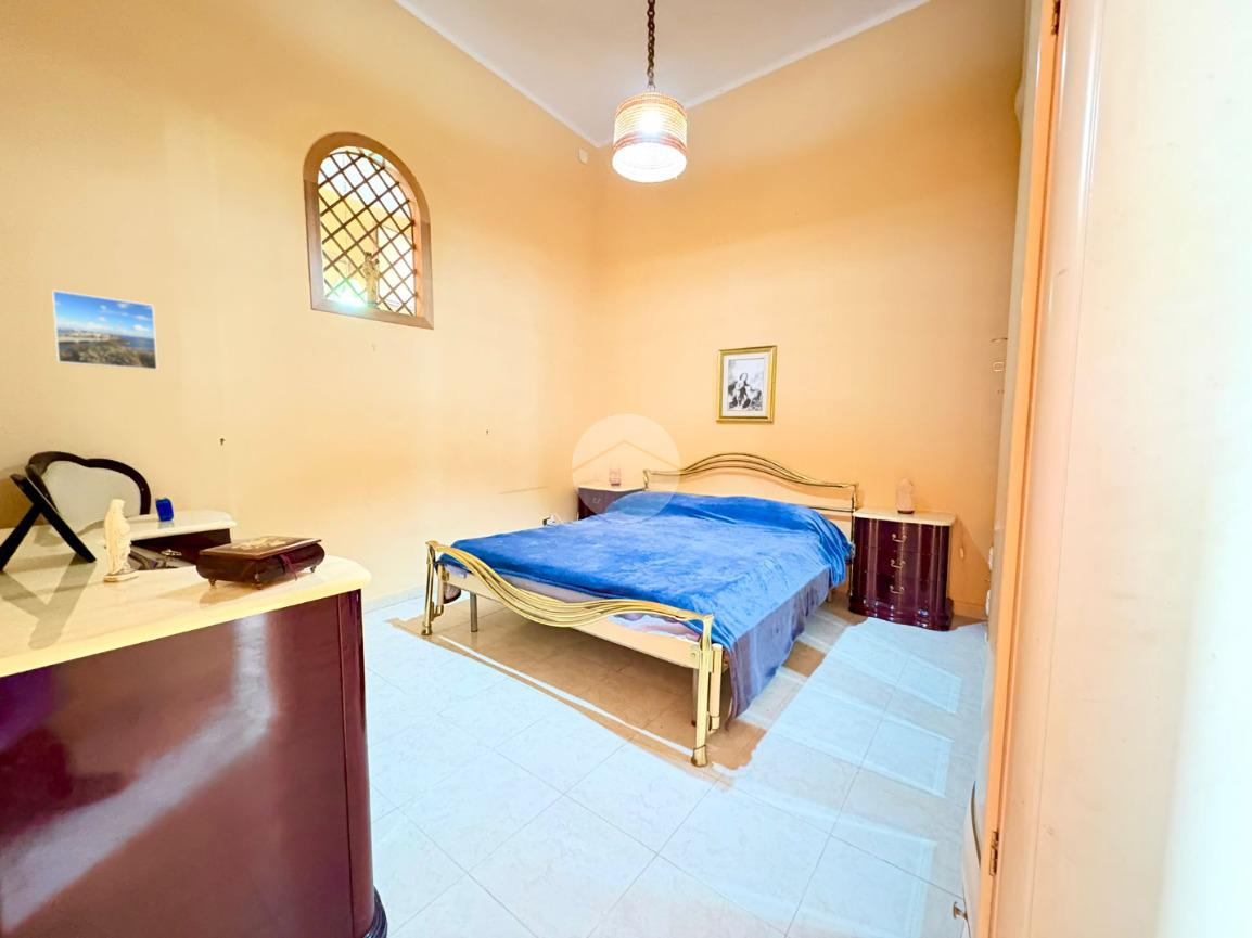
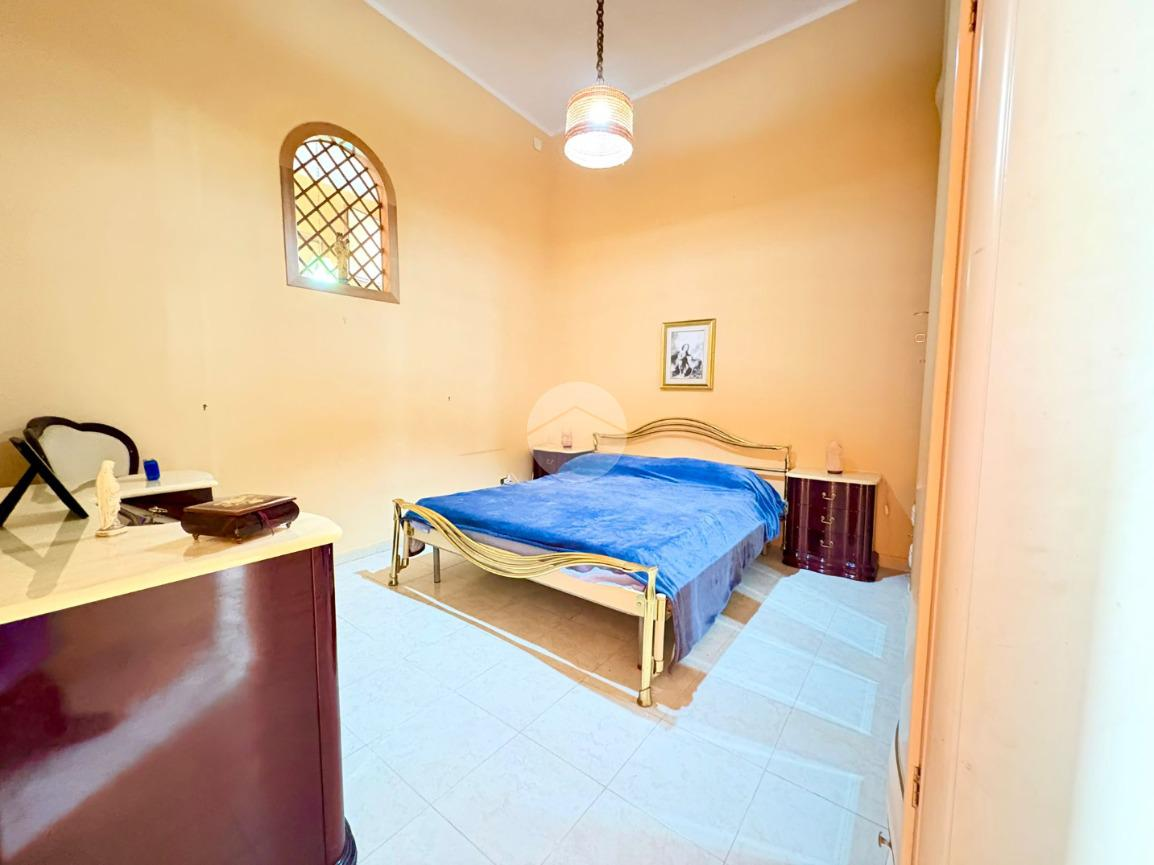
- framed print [51,288,159,372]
